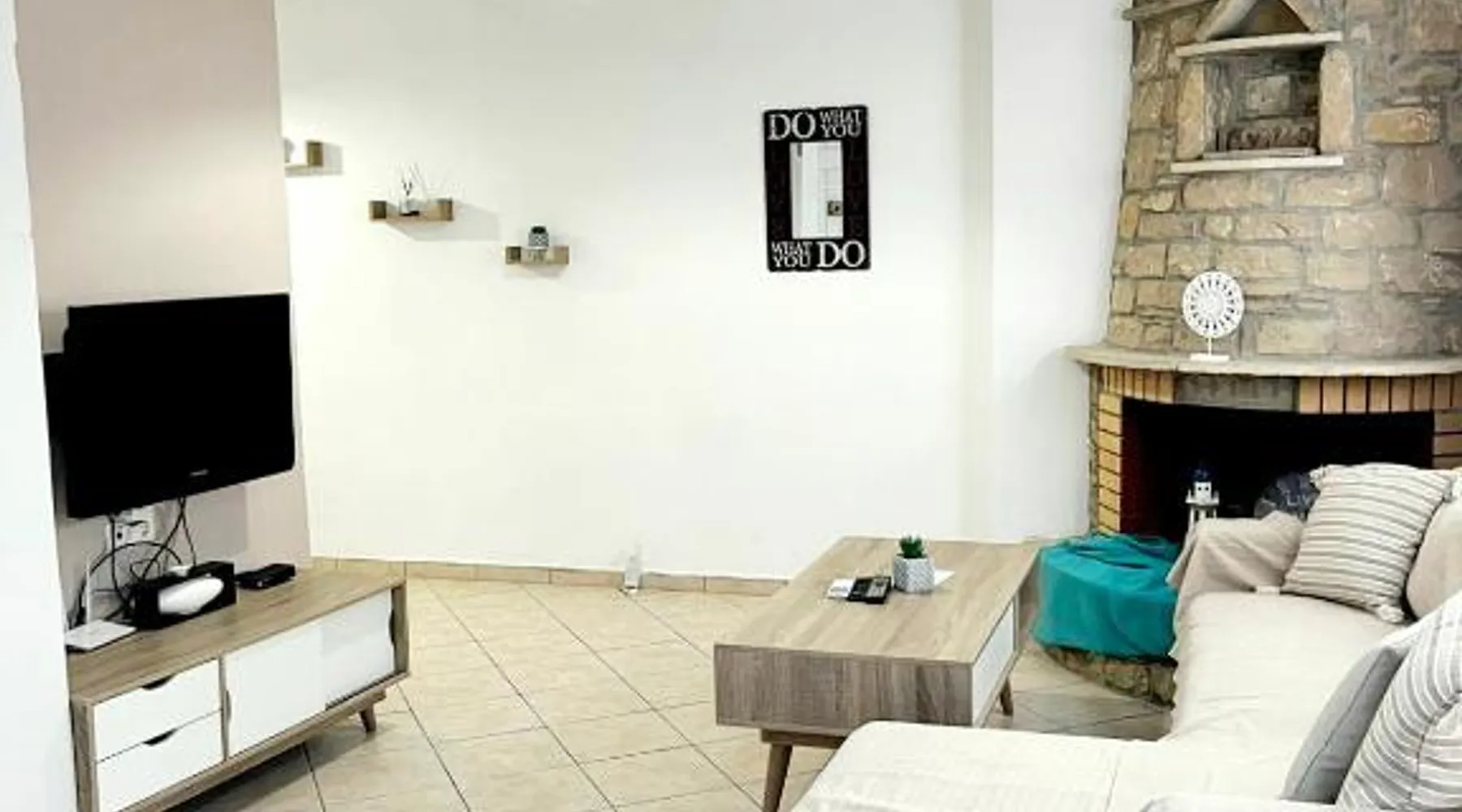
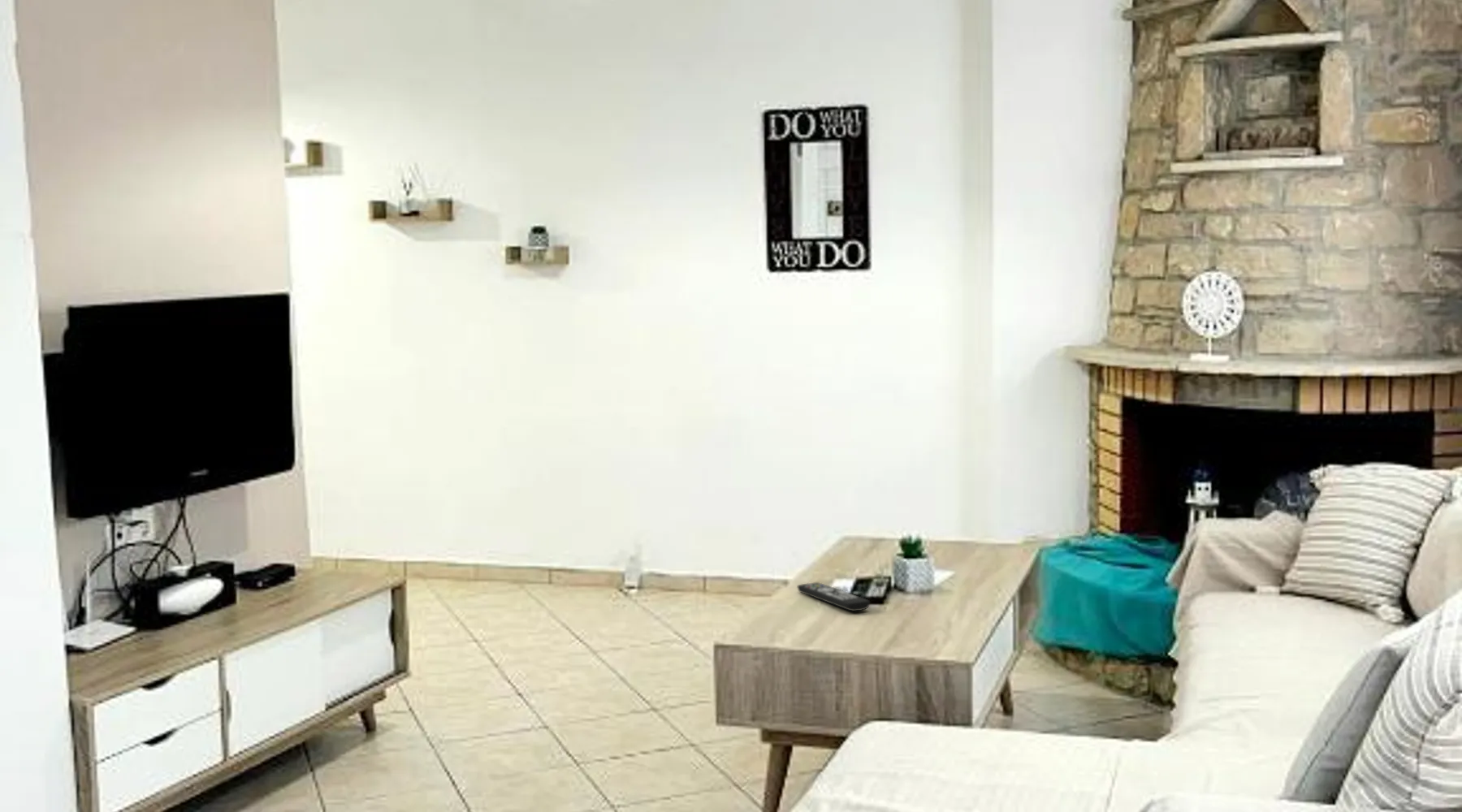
+ remote control [797,581,871,612]
